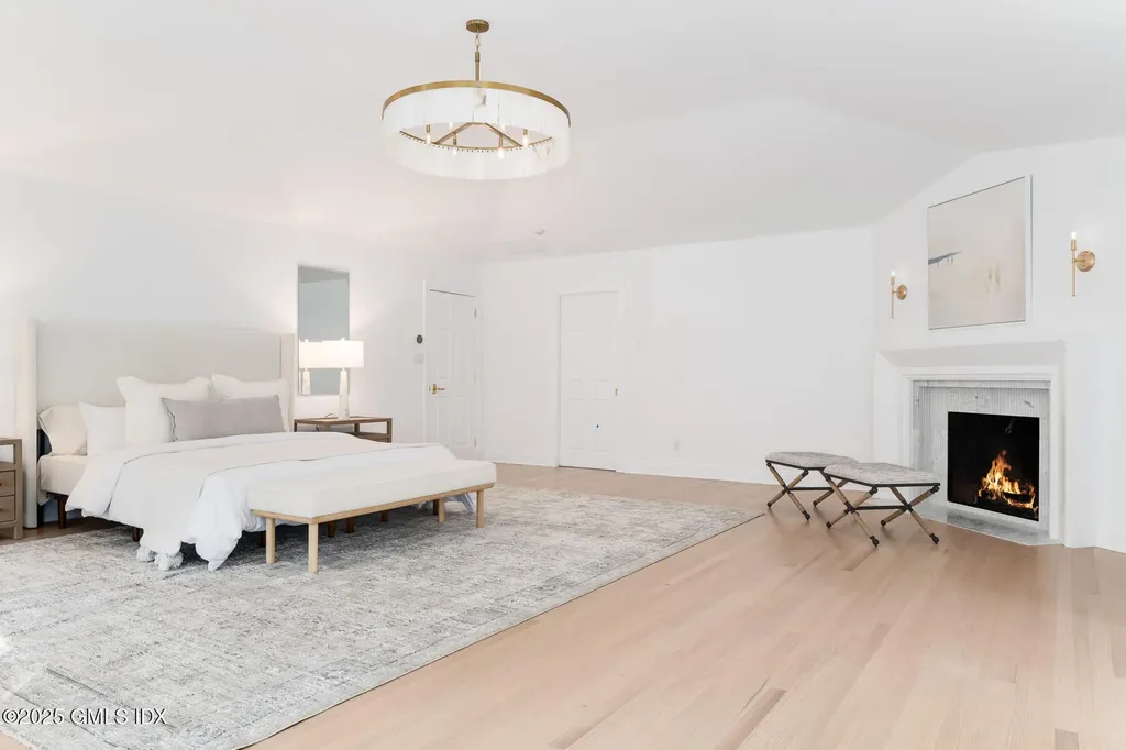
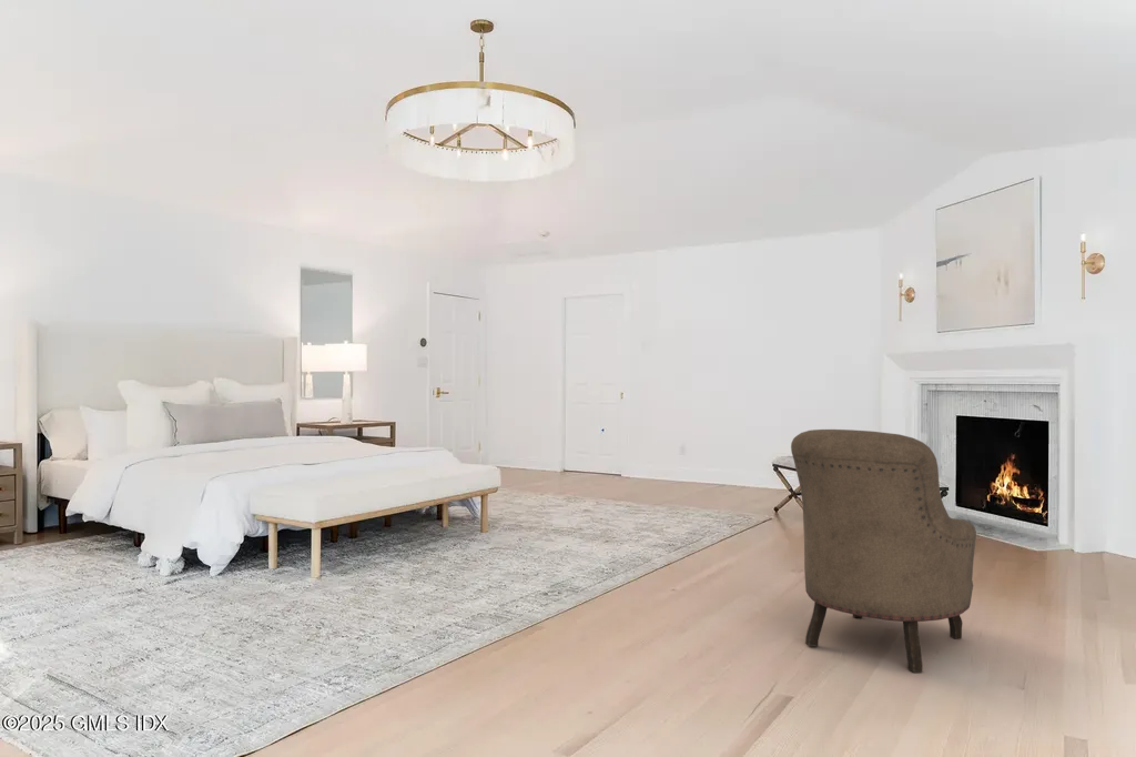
+ armchair [790,428,977,674]
